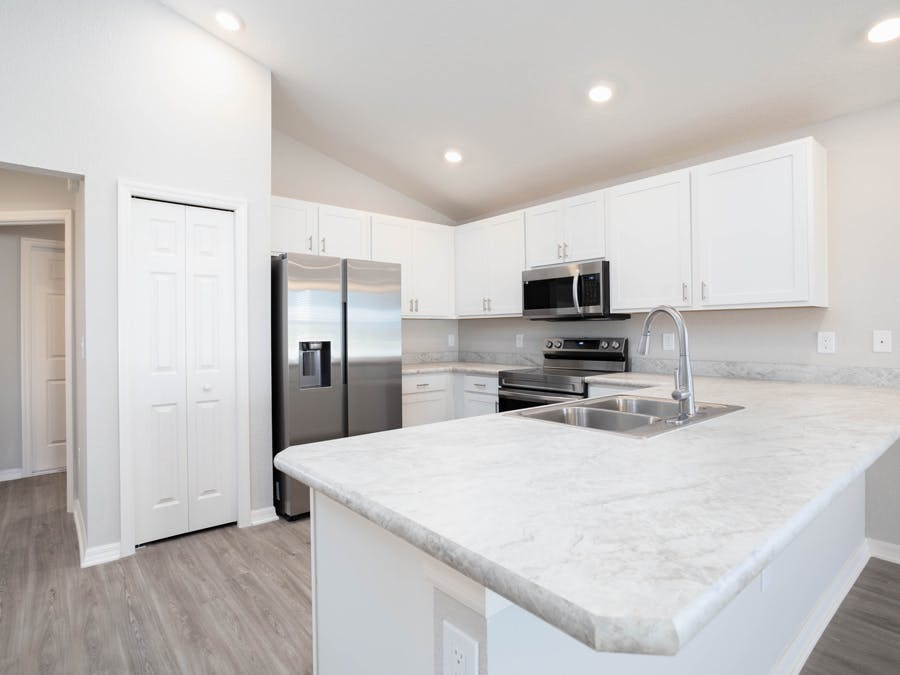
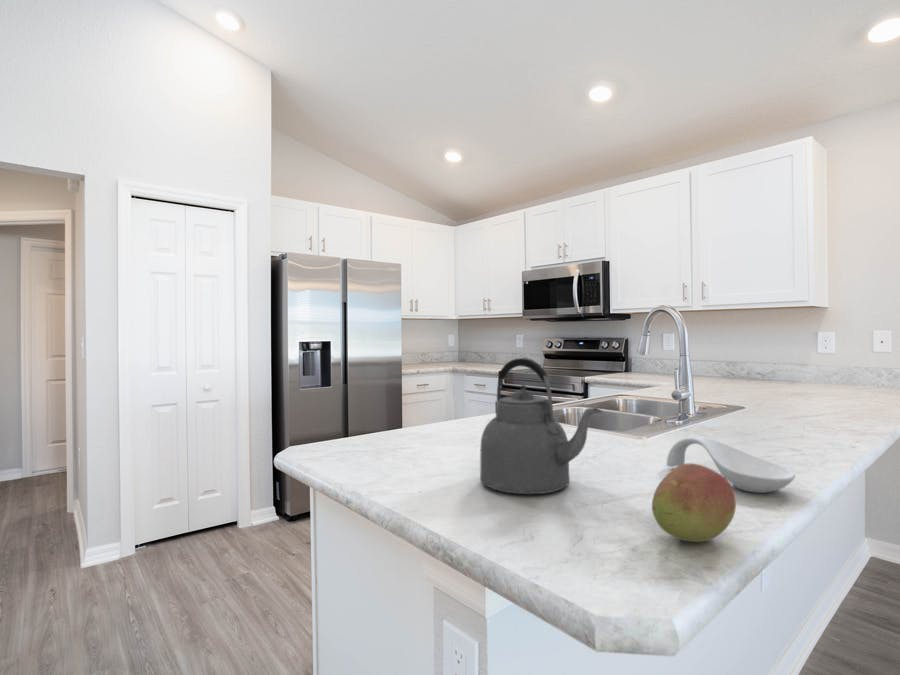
+ fruit [651,462,737,543]
+ kettle [479,357,604,495]
+ spoon rest [666,436,796,494]
